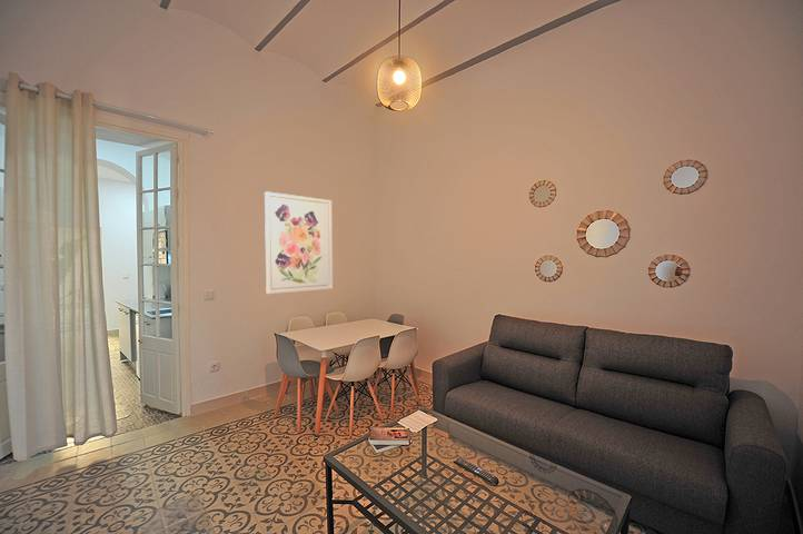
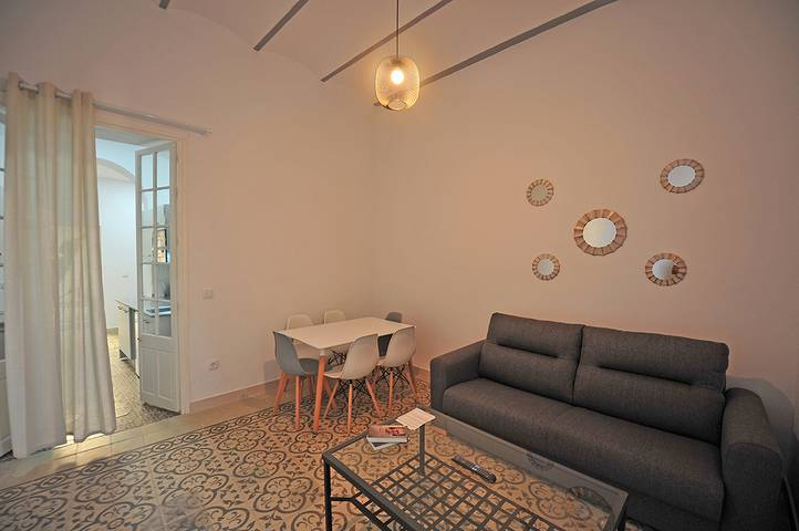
- wall art [264,190,334,295]
